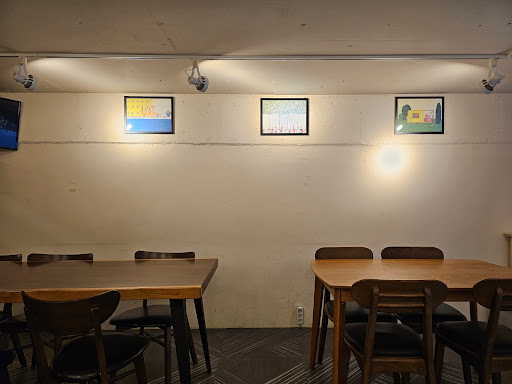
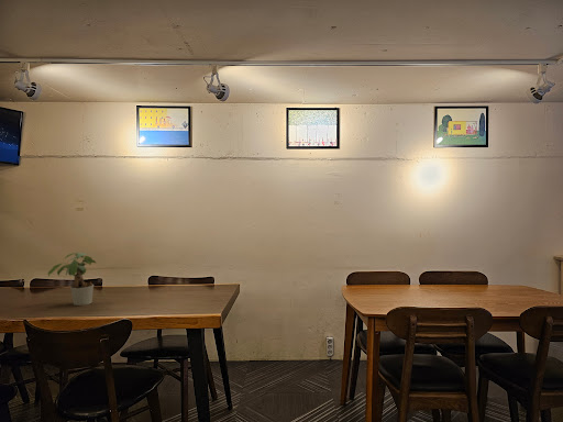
+ potted plant [47,252,97,307]
